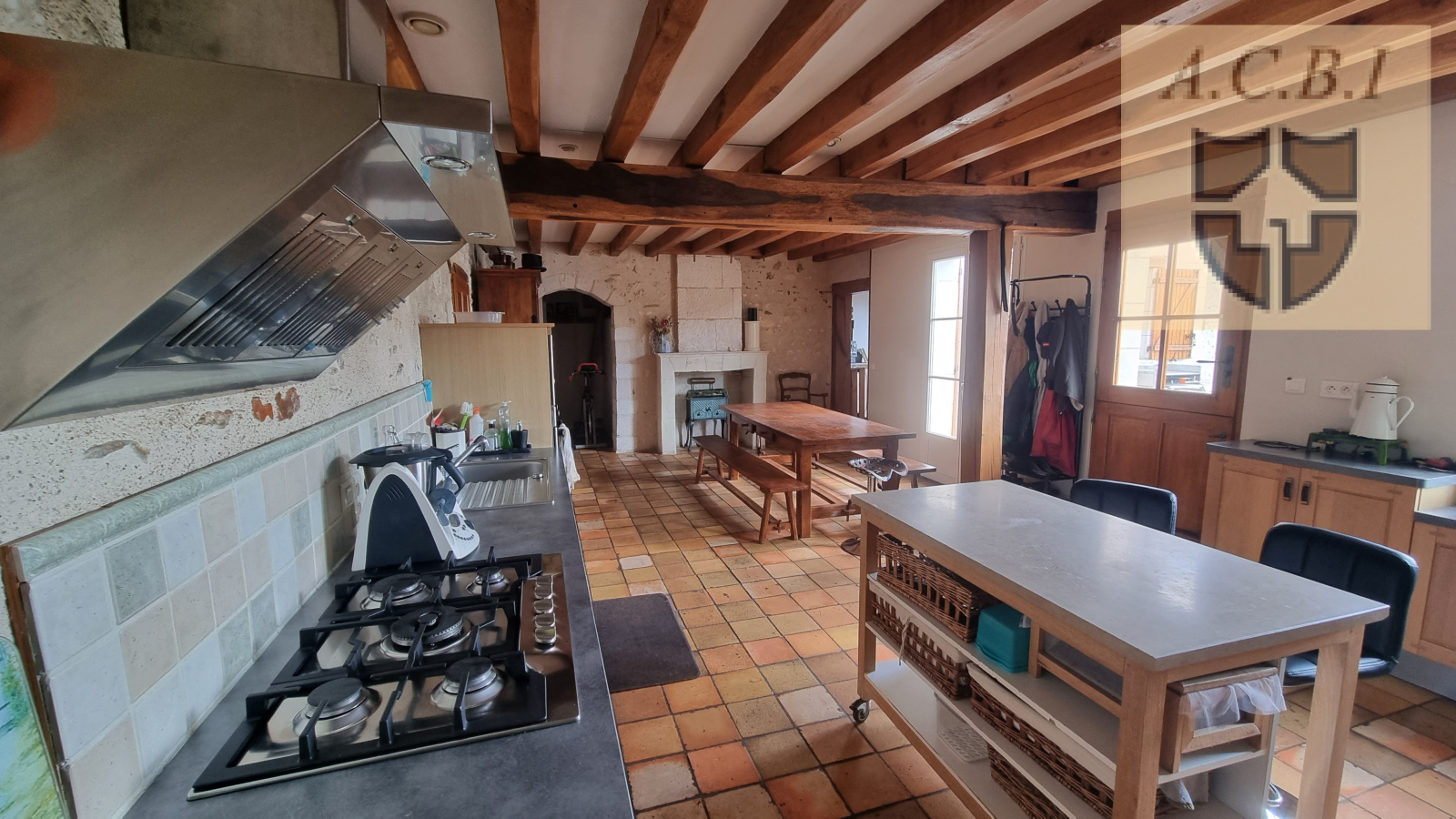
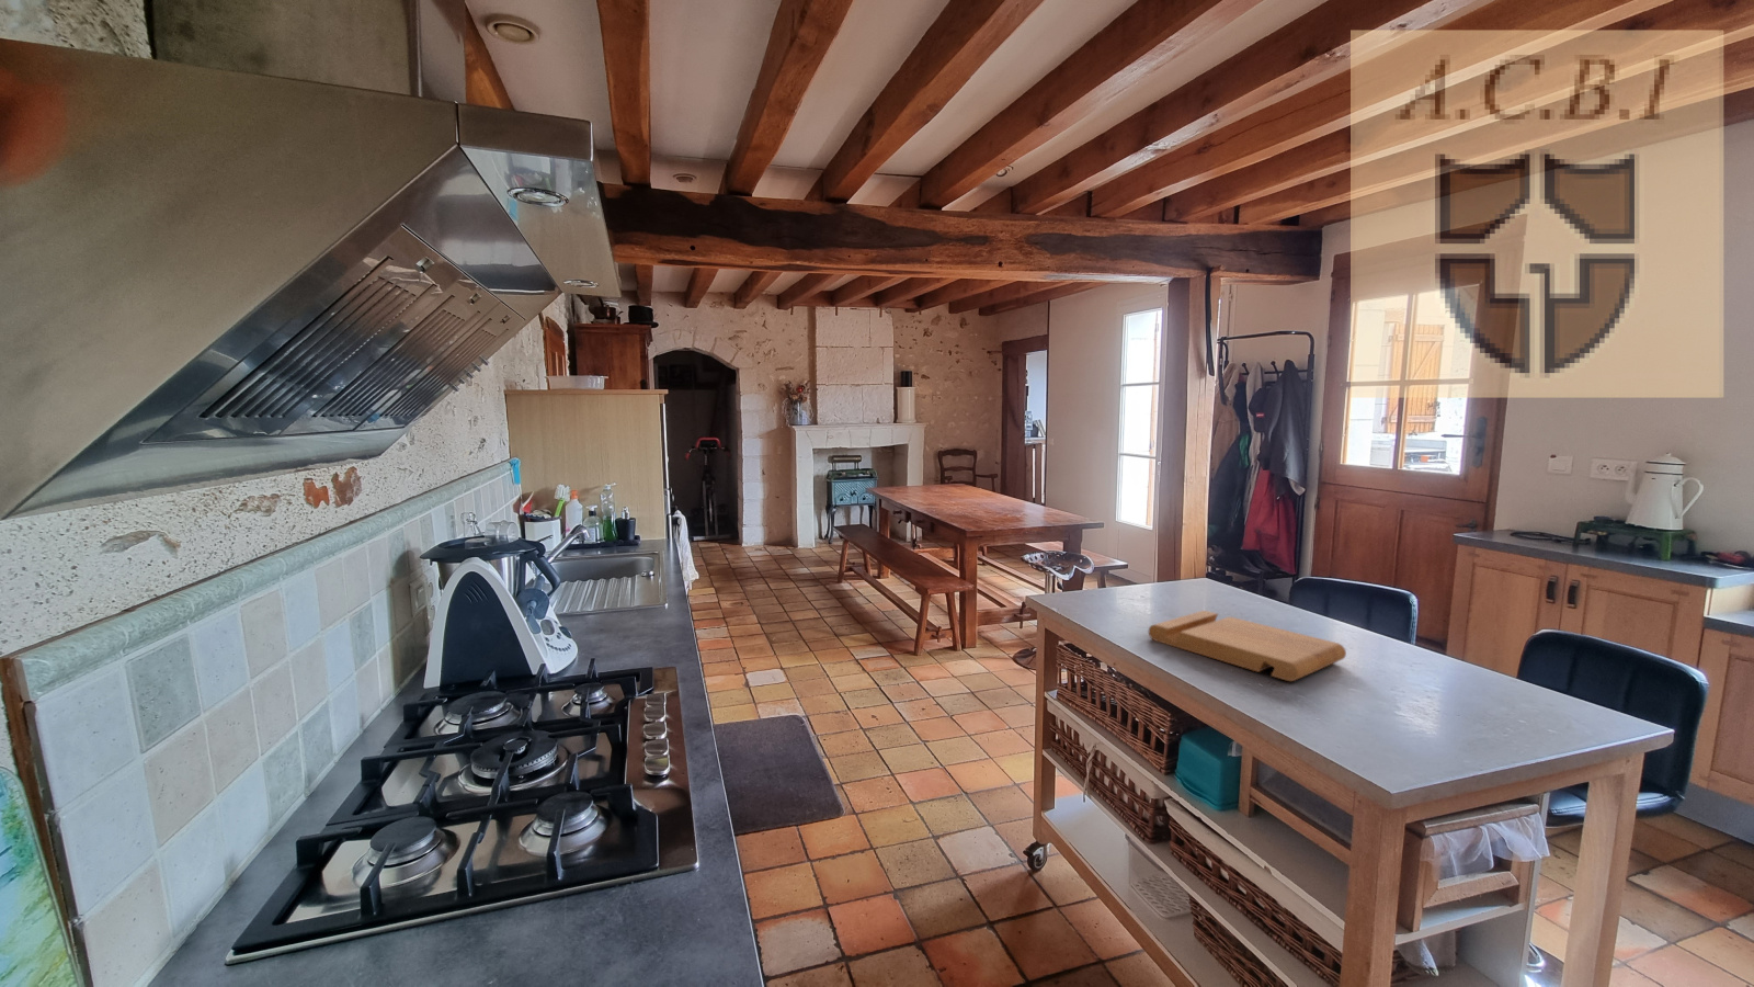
+ cutting board [1148,610,1347,682]
